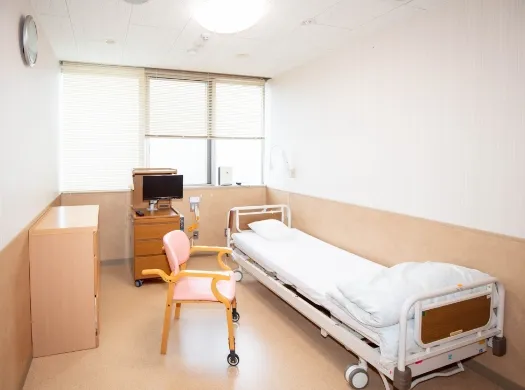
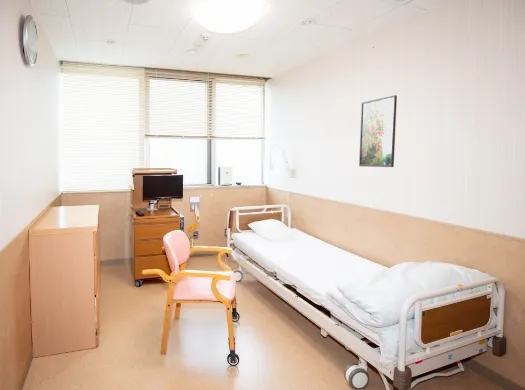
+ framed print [358,94,398,168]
